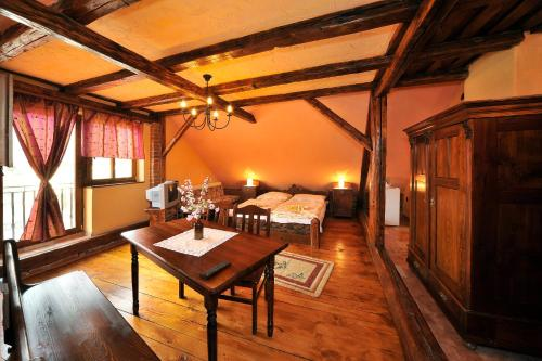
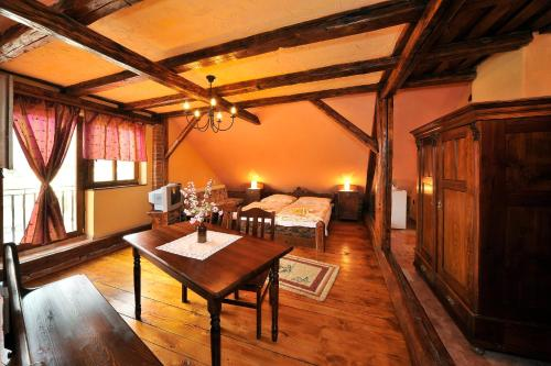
- remote control [197,260,232,281]
